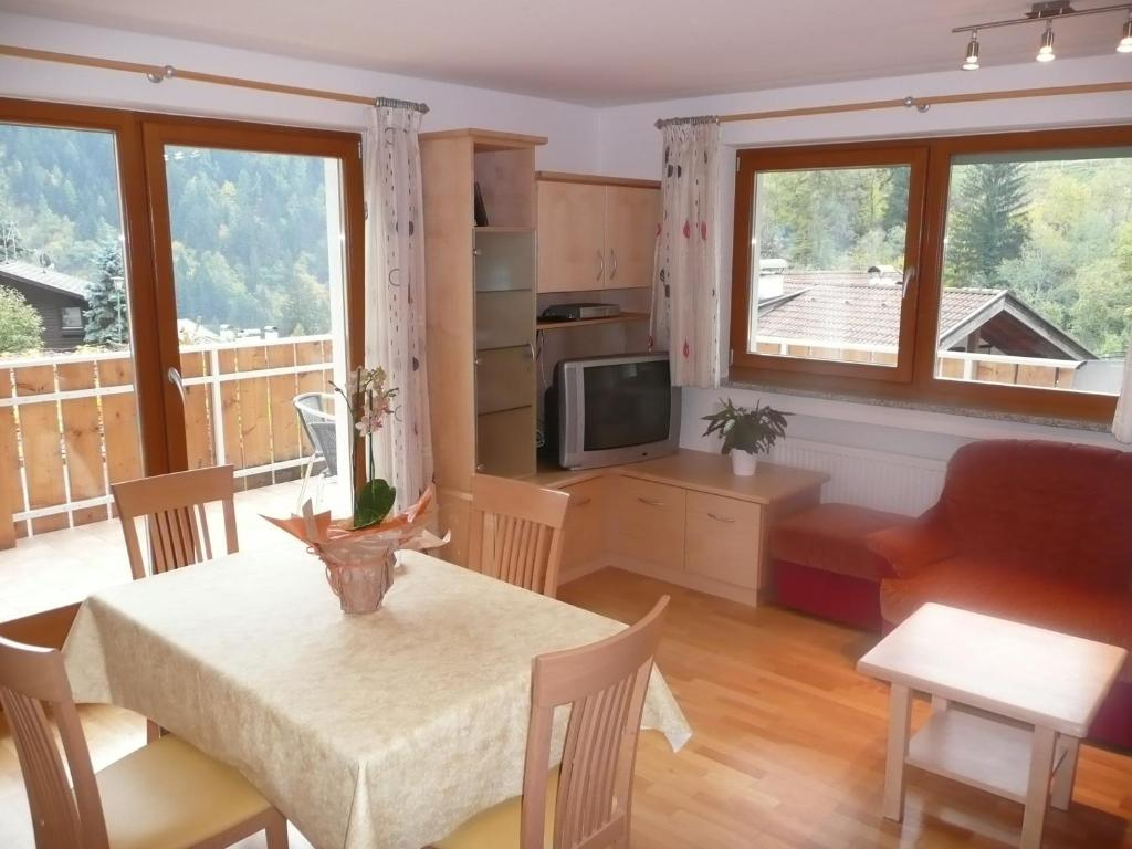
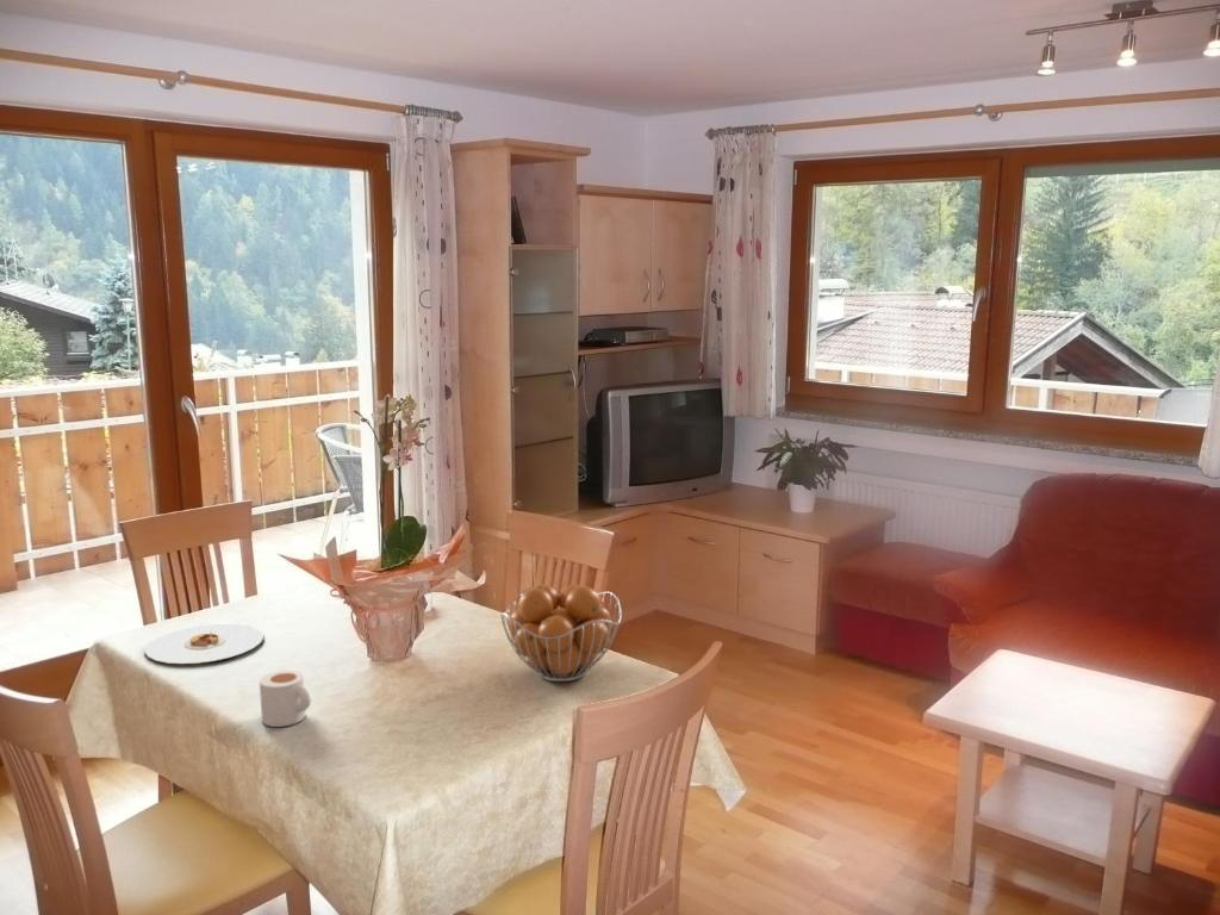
+ mug [259,670,313,728]
+ plate [144,623,264,665]
+ fruit basket [499,584,622,683]
